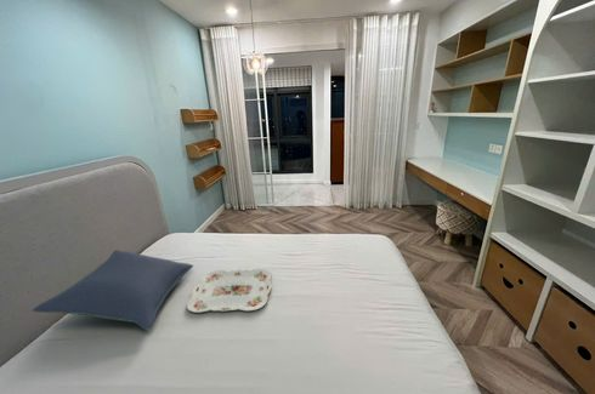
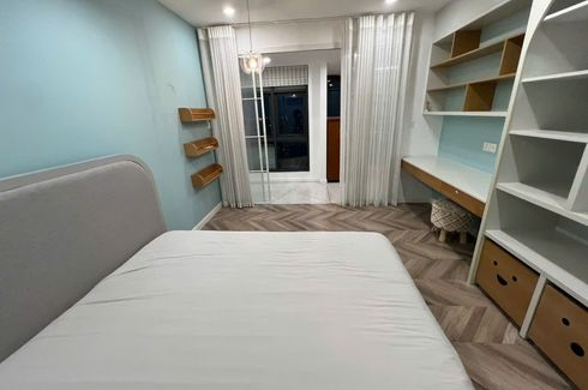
- serving tray [186,268,273,314]
- pillow [32,249,194,331]
